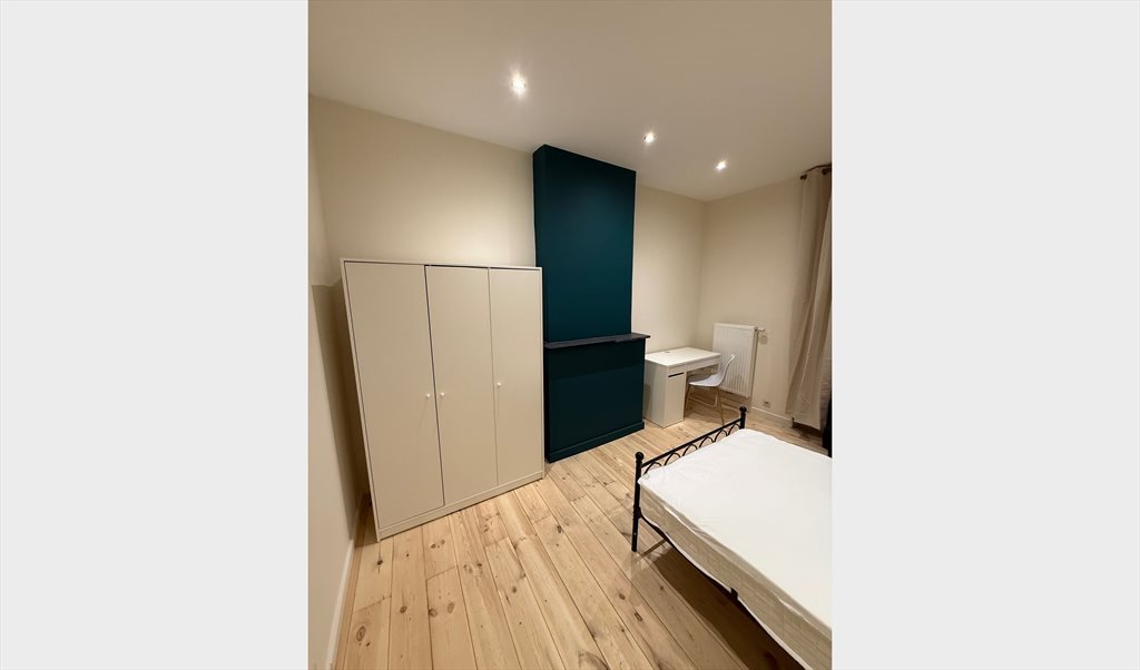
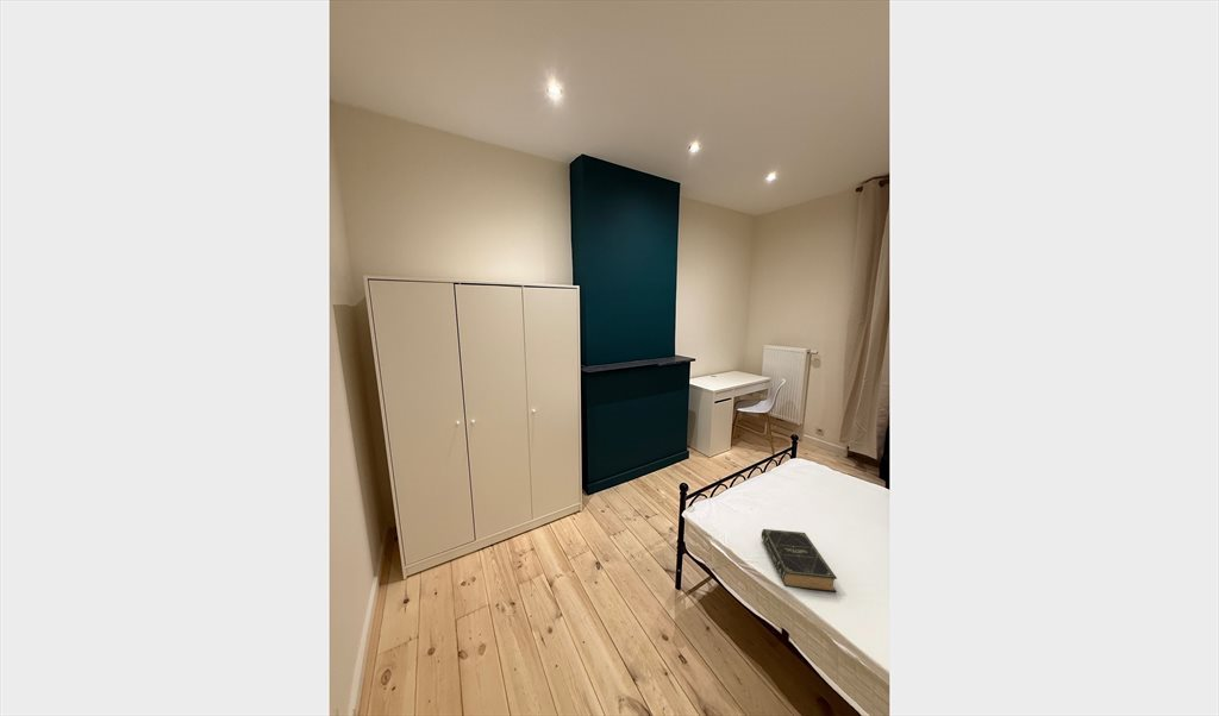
+ book [761,528,838,593]
